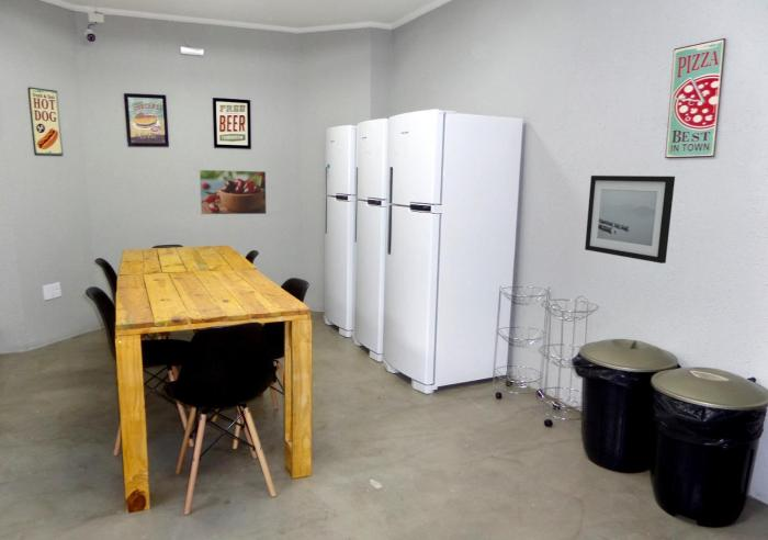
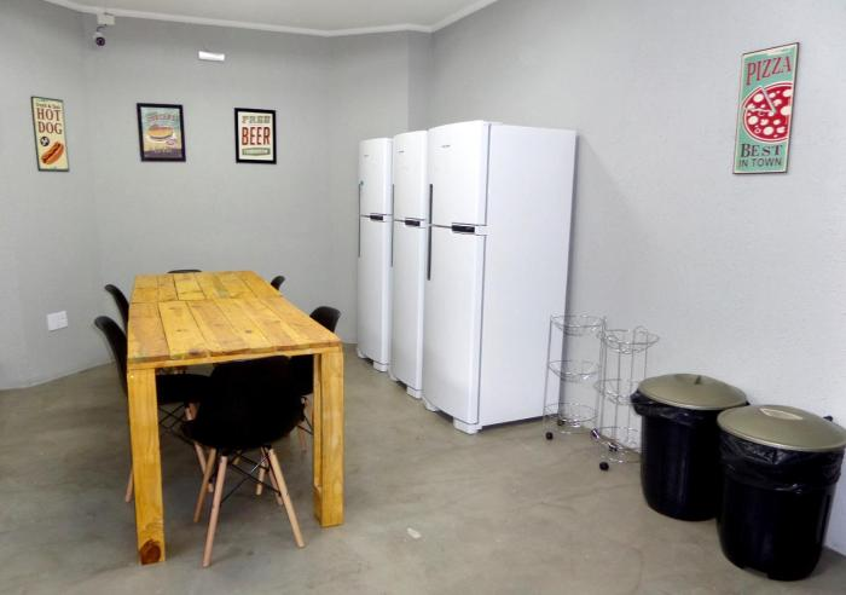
- wall art [584,175,676,265]
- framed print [199,169,268,215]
